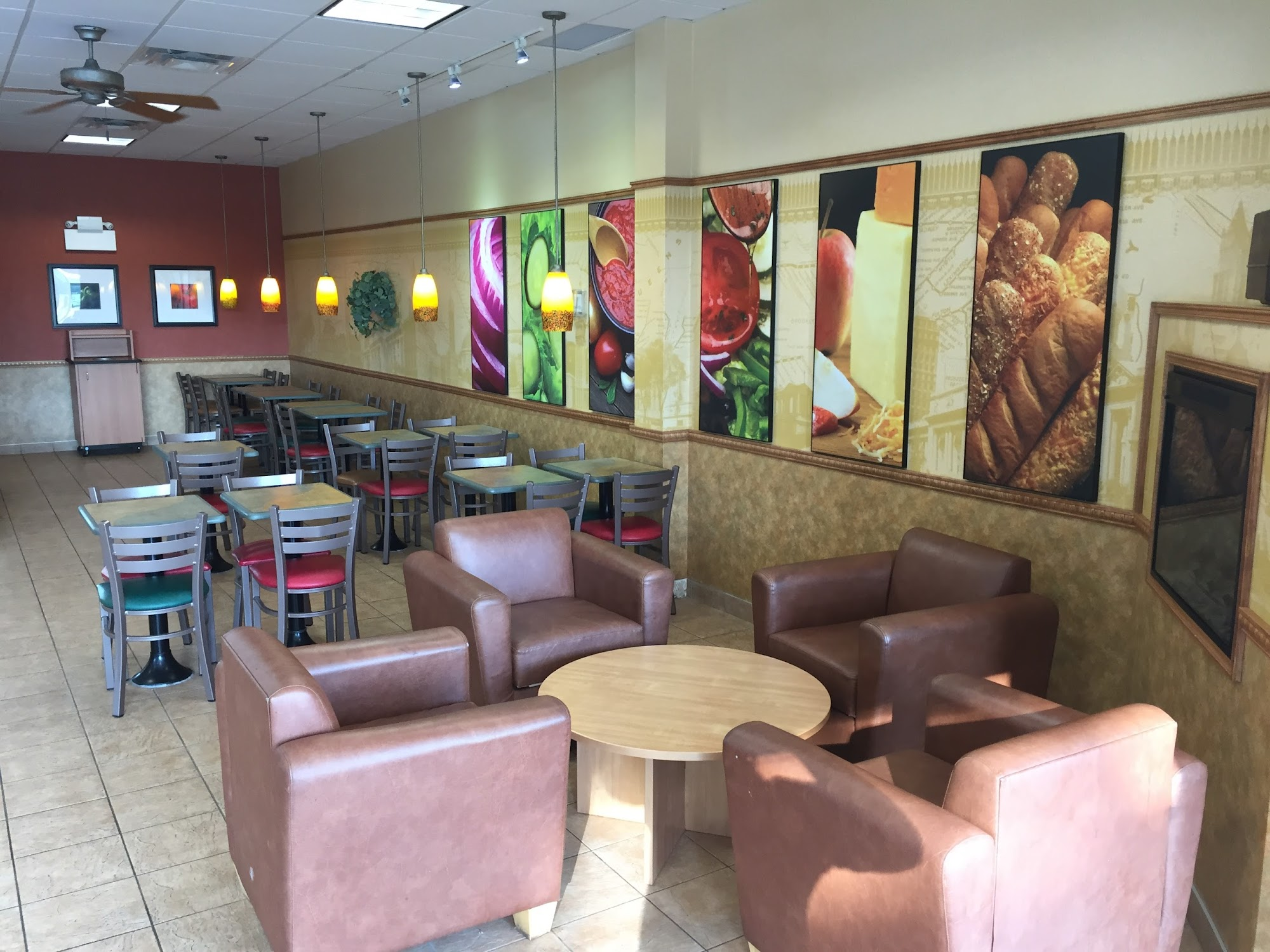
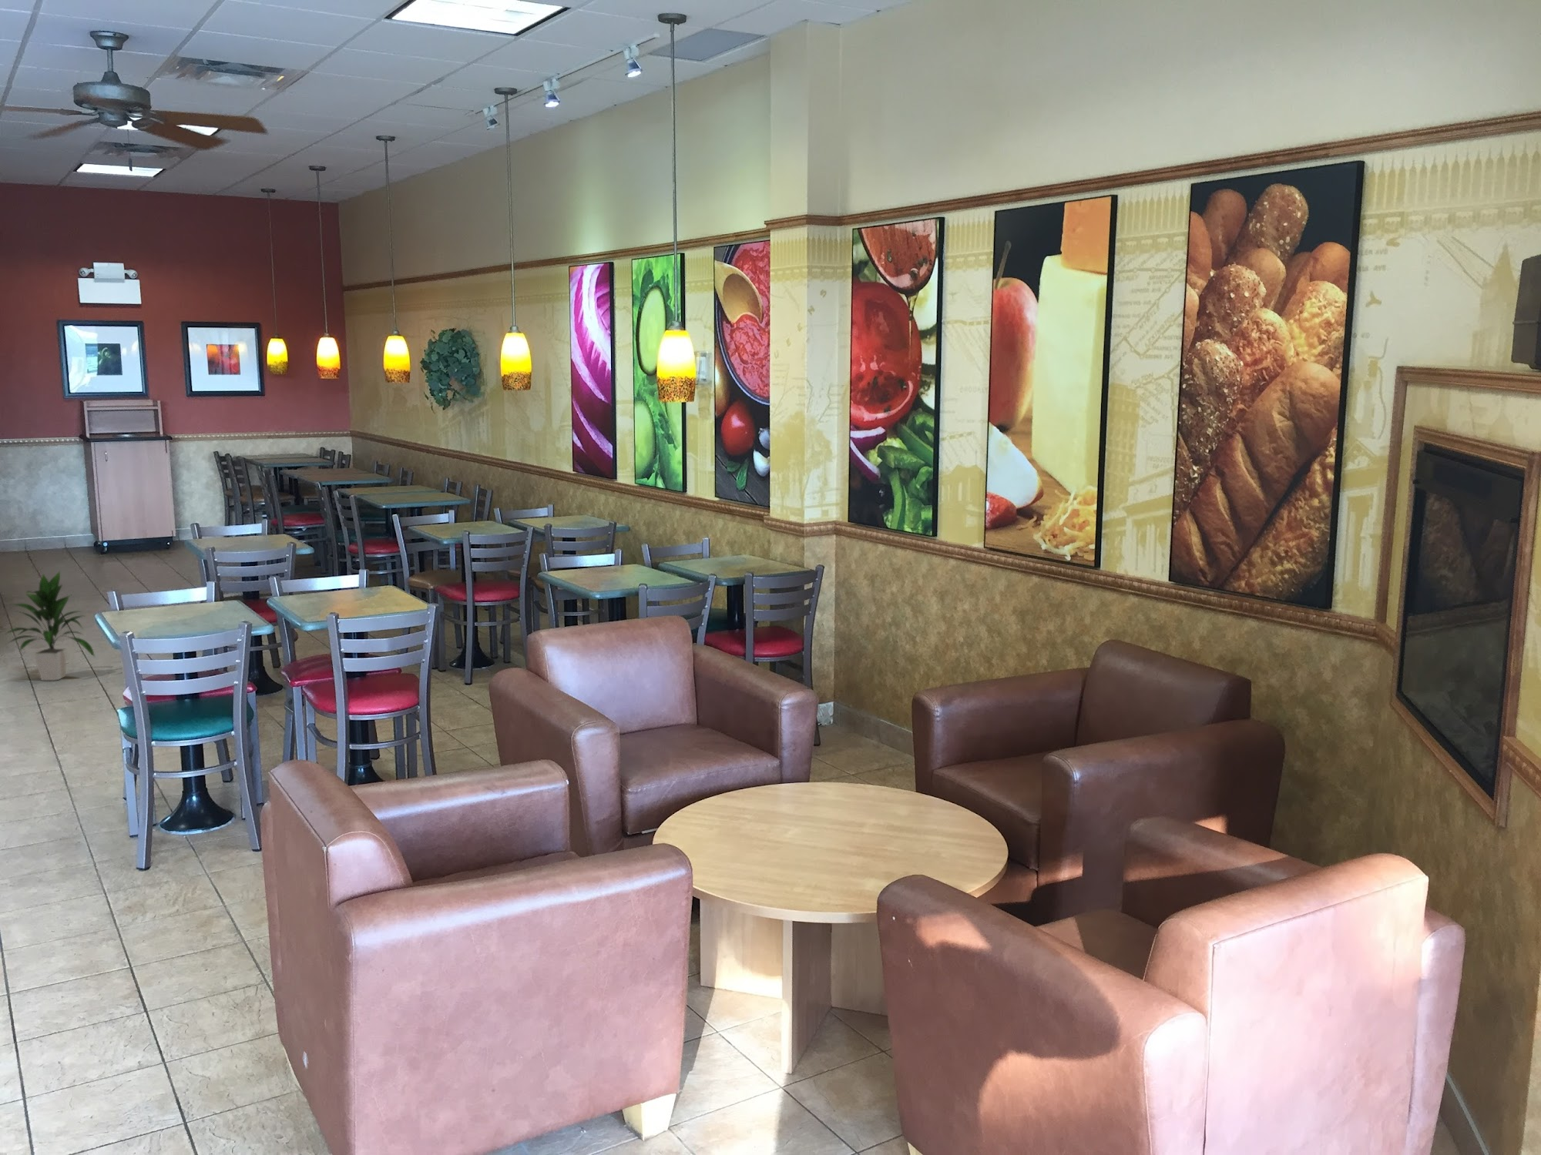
+ indoor plant [4,570,96,682]
